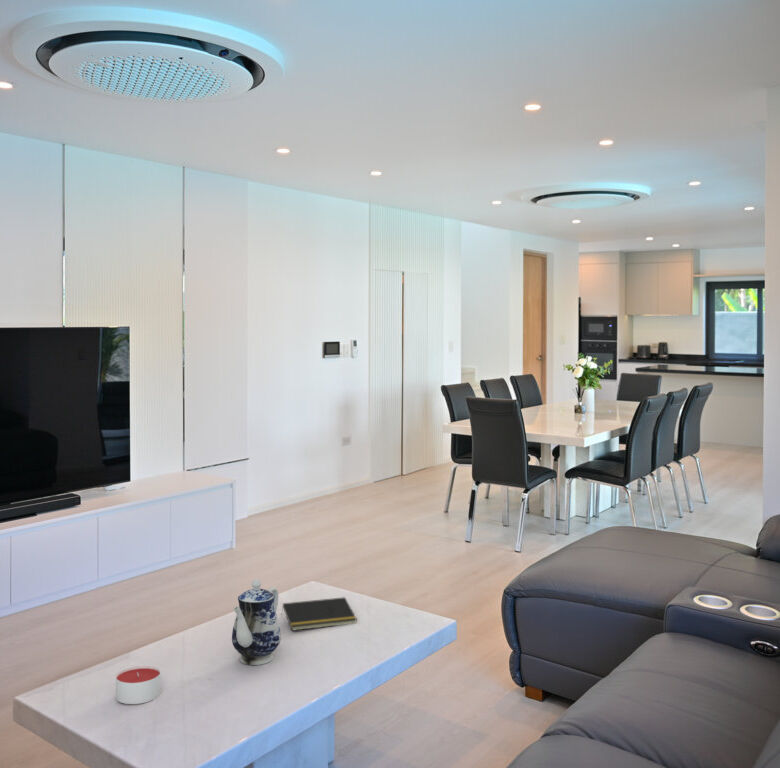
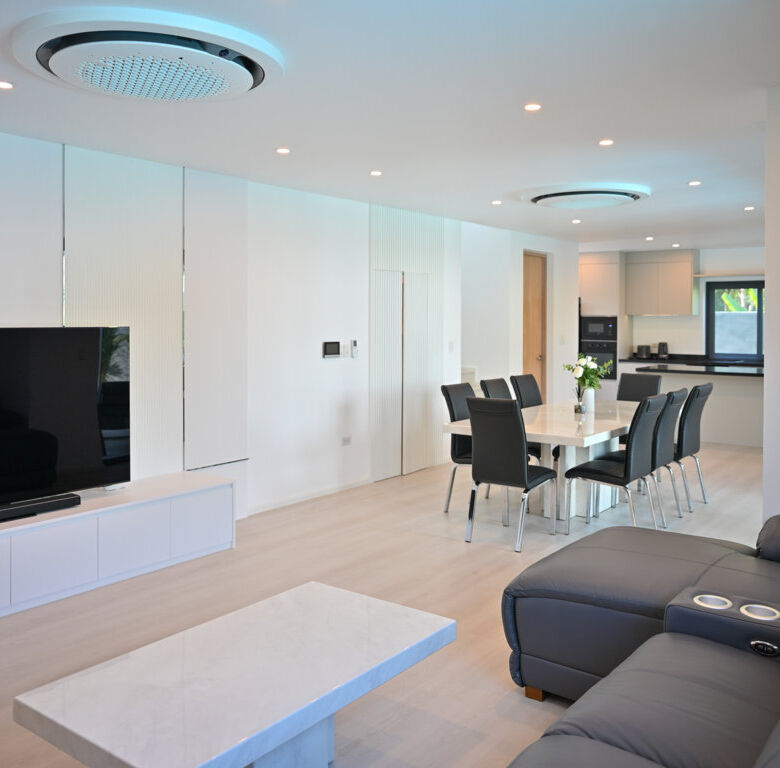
- notepad [280,596,358,632]
- candle [115,665,161,705]
- teapot [231,578,282,666]
